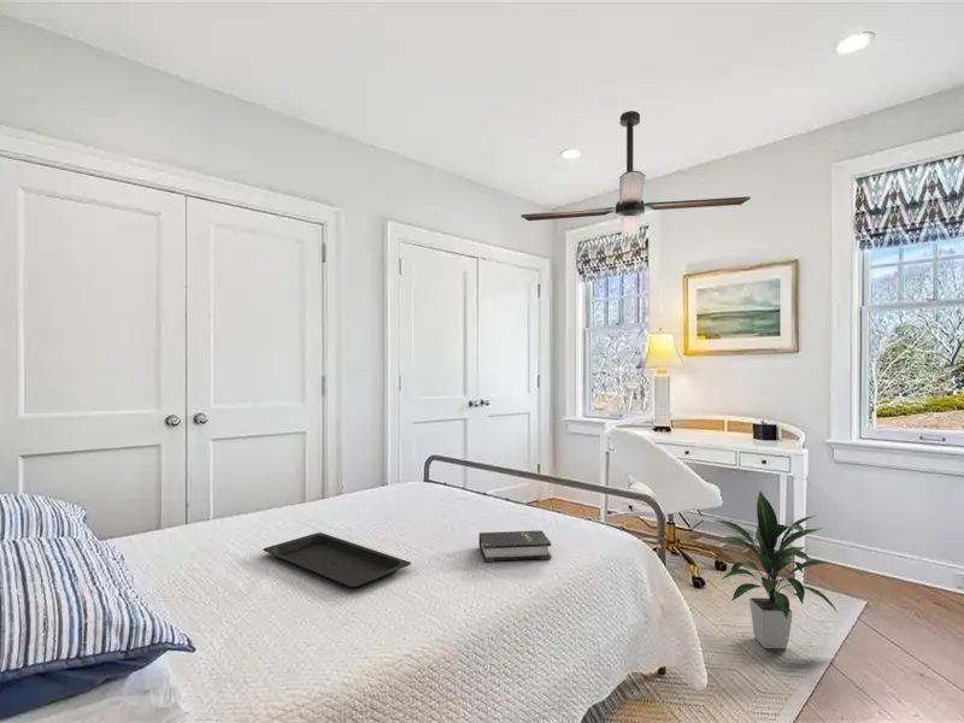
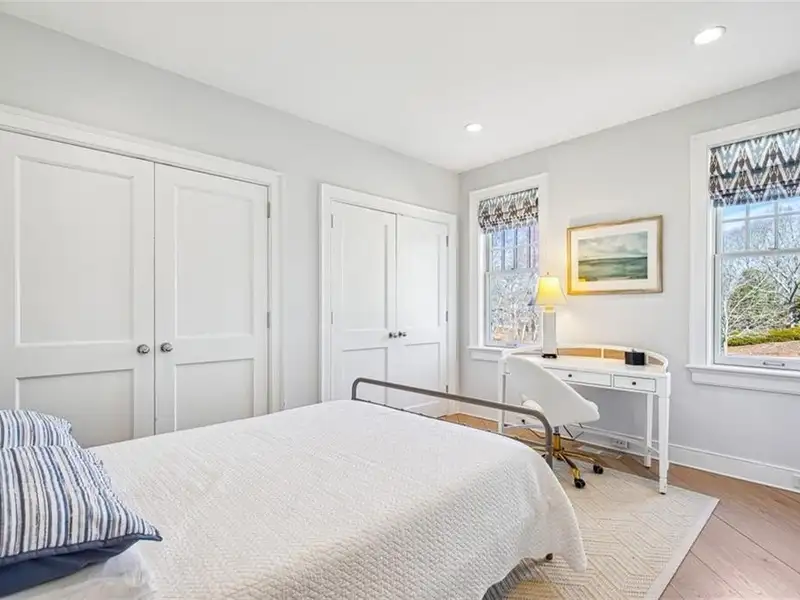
- serving tray [261,531,412,589]
- indoor plant [710,490,840,649]
- ceiling fan [519,110,752,236]
- hardback book [478,529,552,563]
